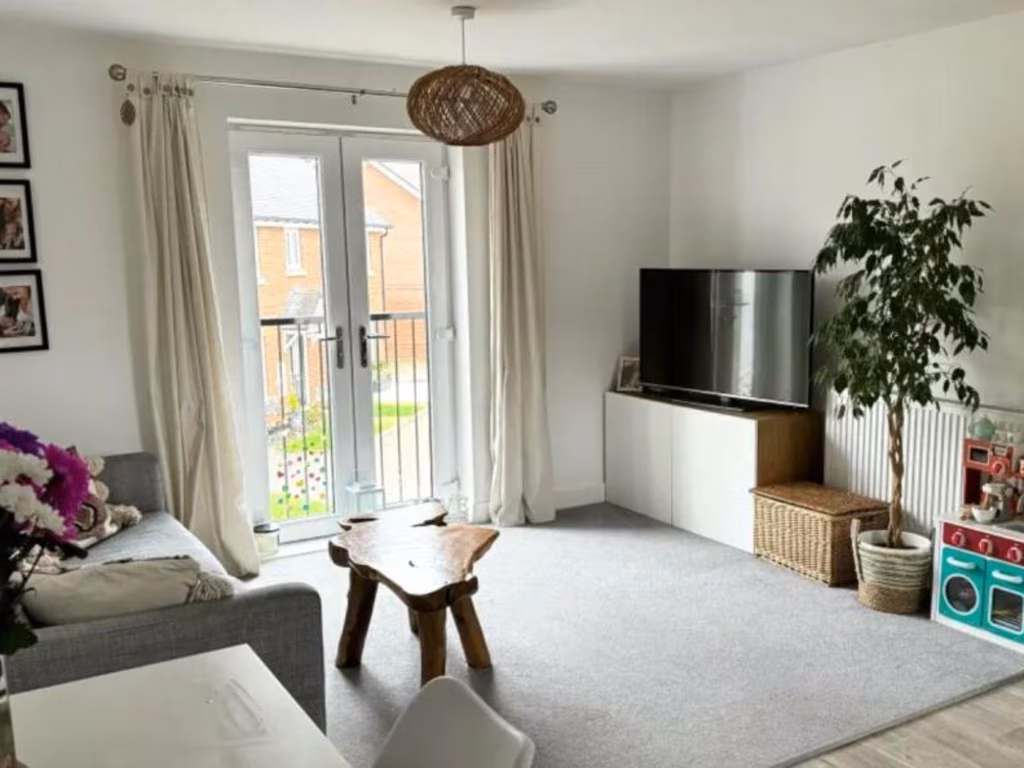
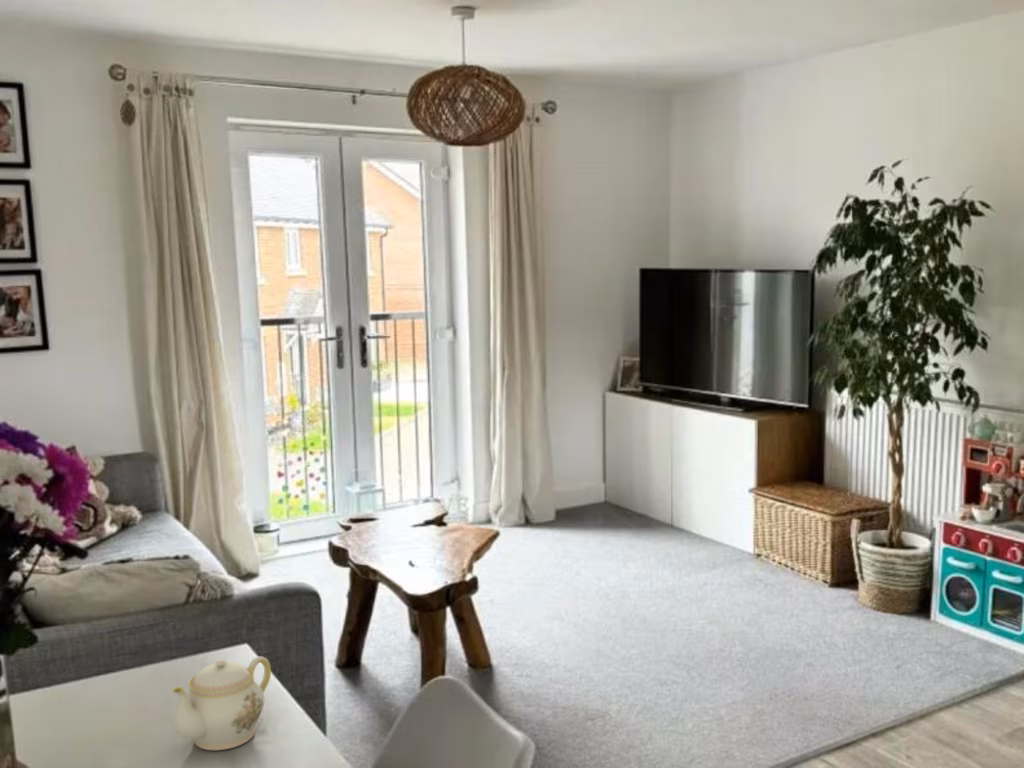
+ teapot [171,655,272,751]
